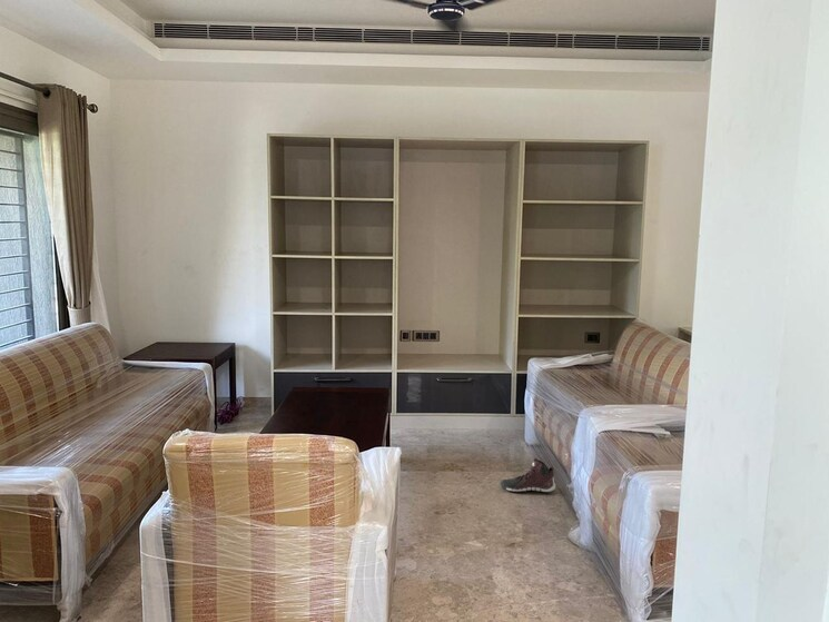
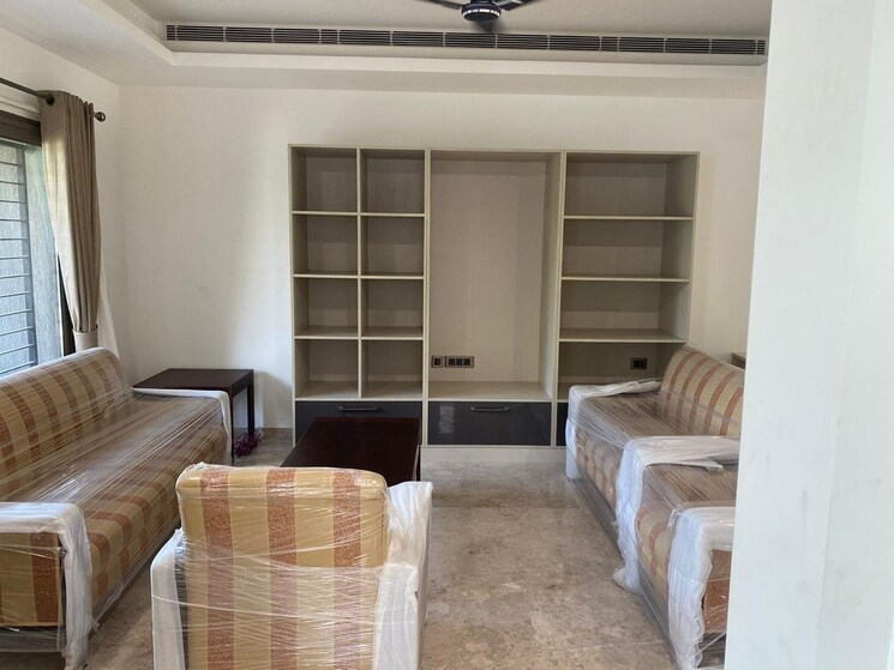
- sneaker [499,457,556,493]
